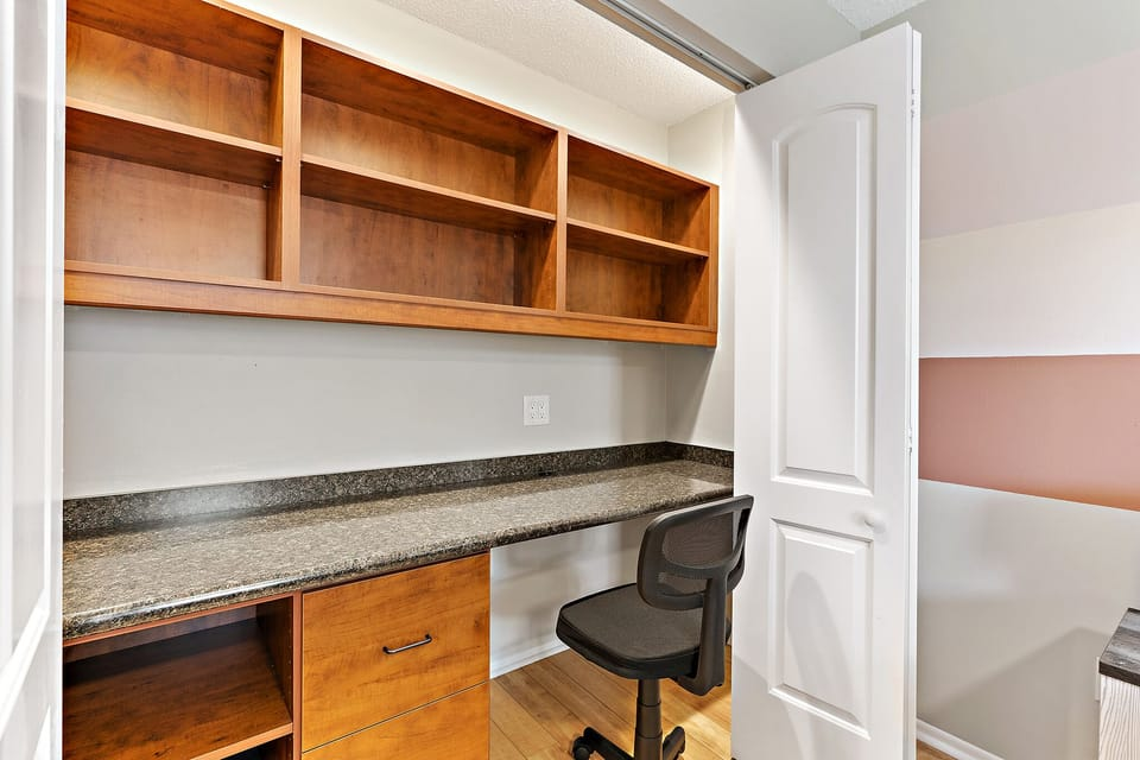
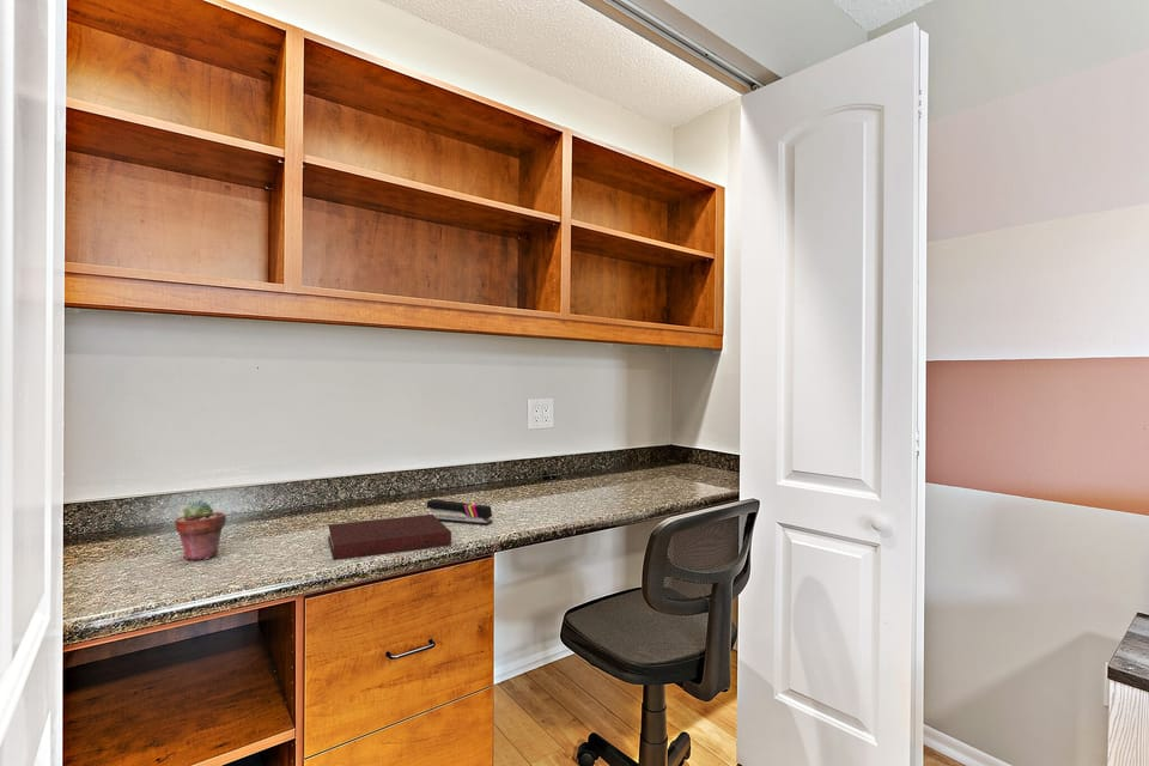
+ potted succulent [174,499,227,561]
+ stapler [426,498,493,527]
+ notebook [327,513,452,561]
